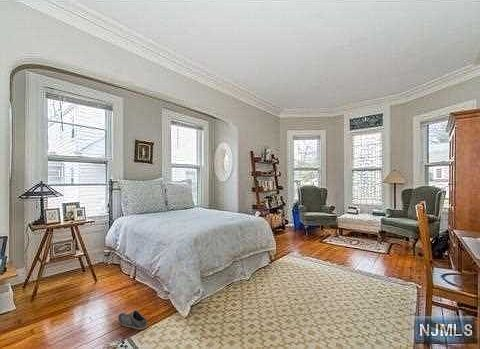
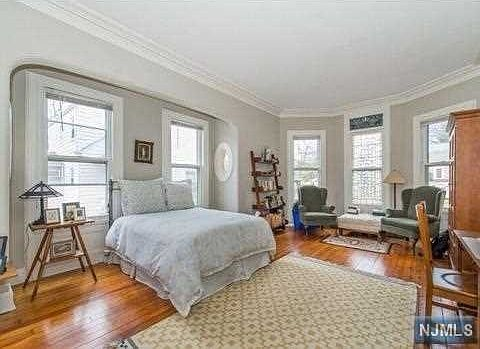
- shoe [117,309,148,331]
